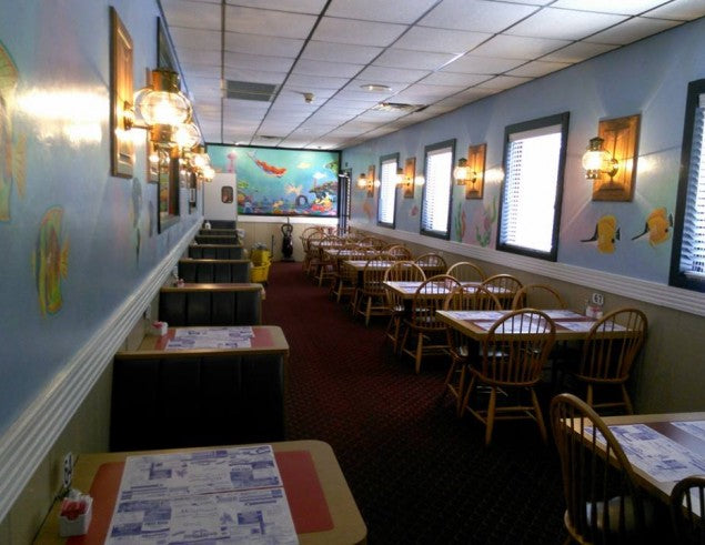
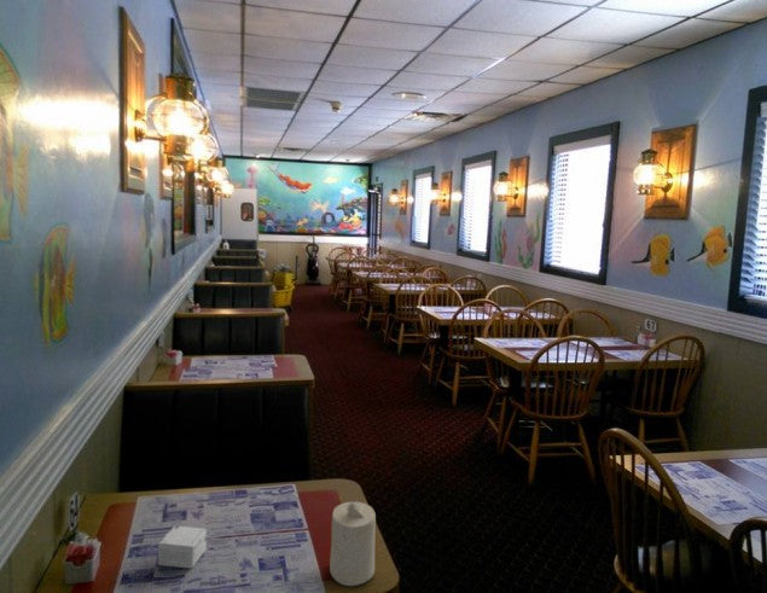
+ candle [329,499,377,587]
+ small box [157,524,208,570]
